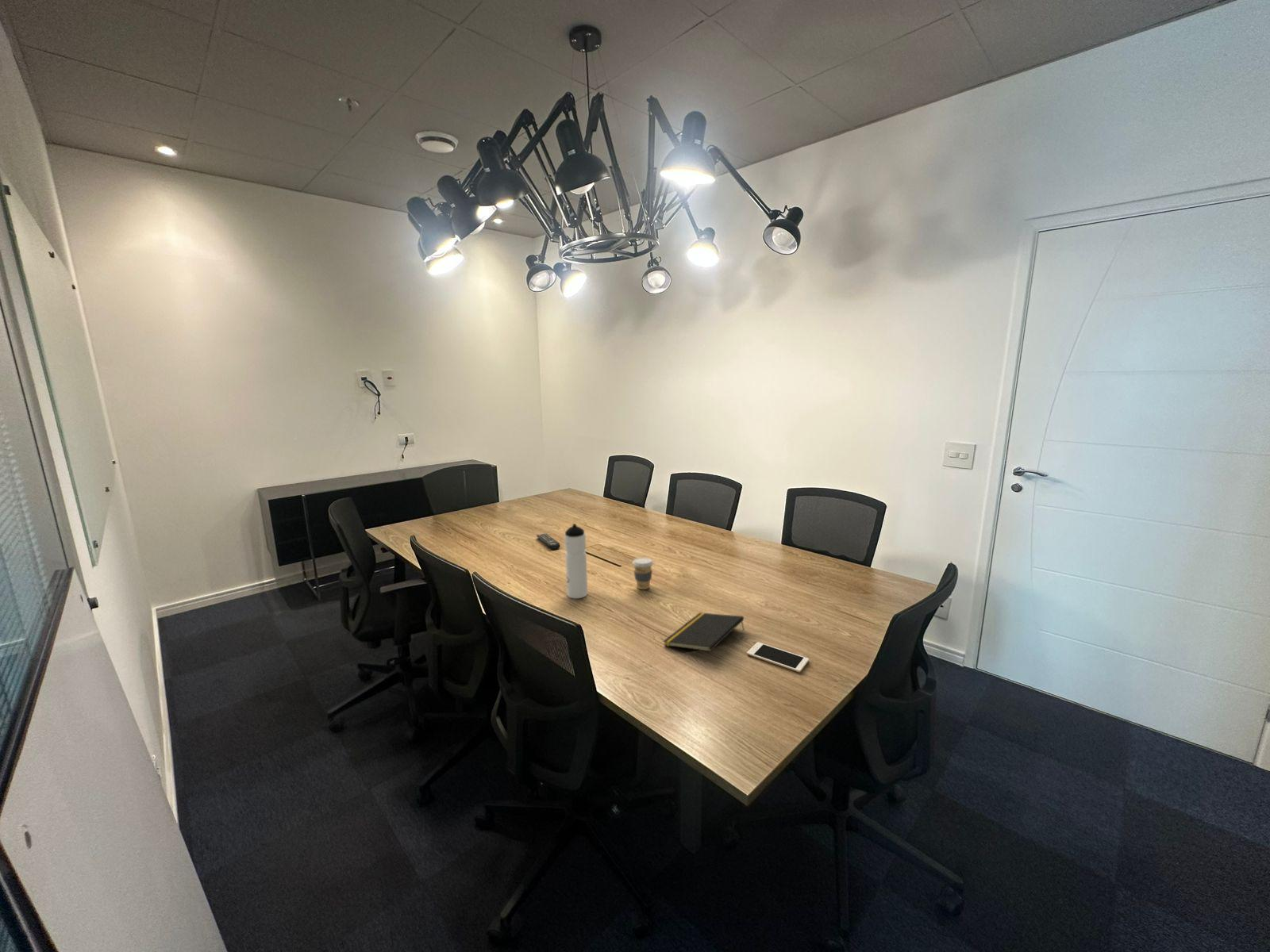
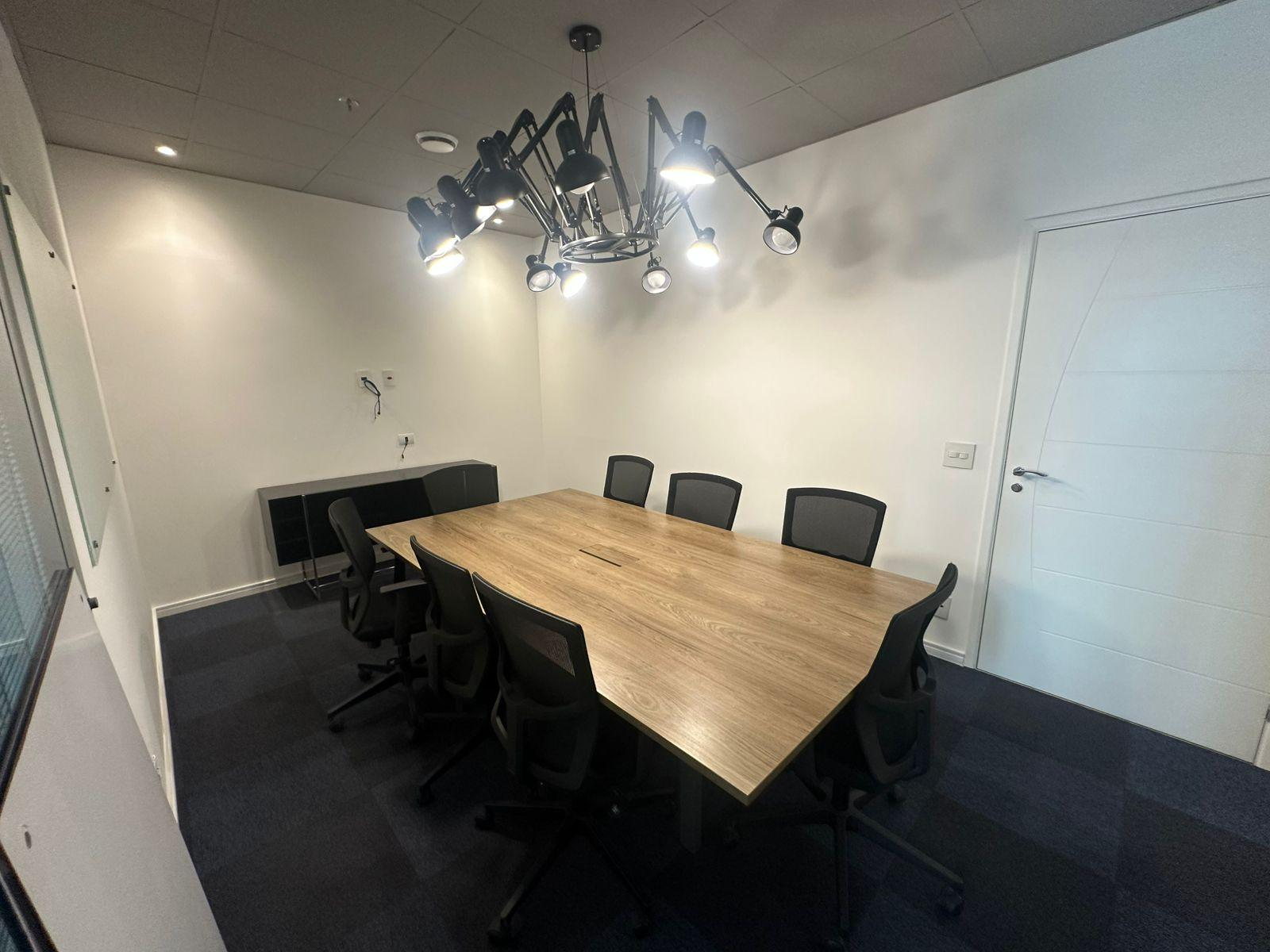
- coffee cup [632,557,654,590]
- remote control [536,533,560,551]
- cell phone [746,641,810,673]
- water bottle [564,523,588,599]
- notepad [663,612,745,652]
